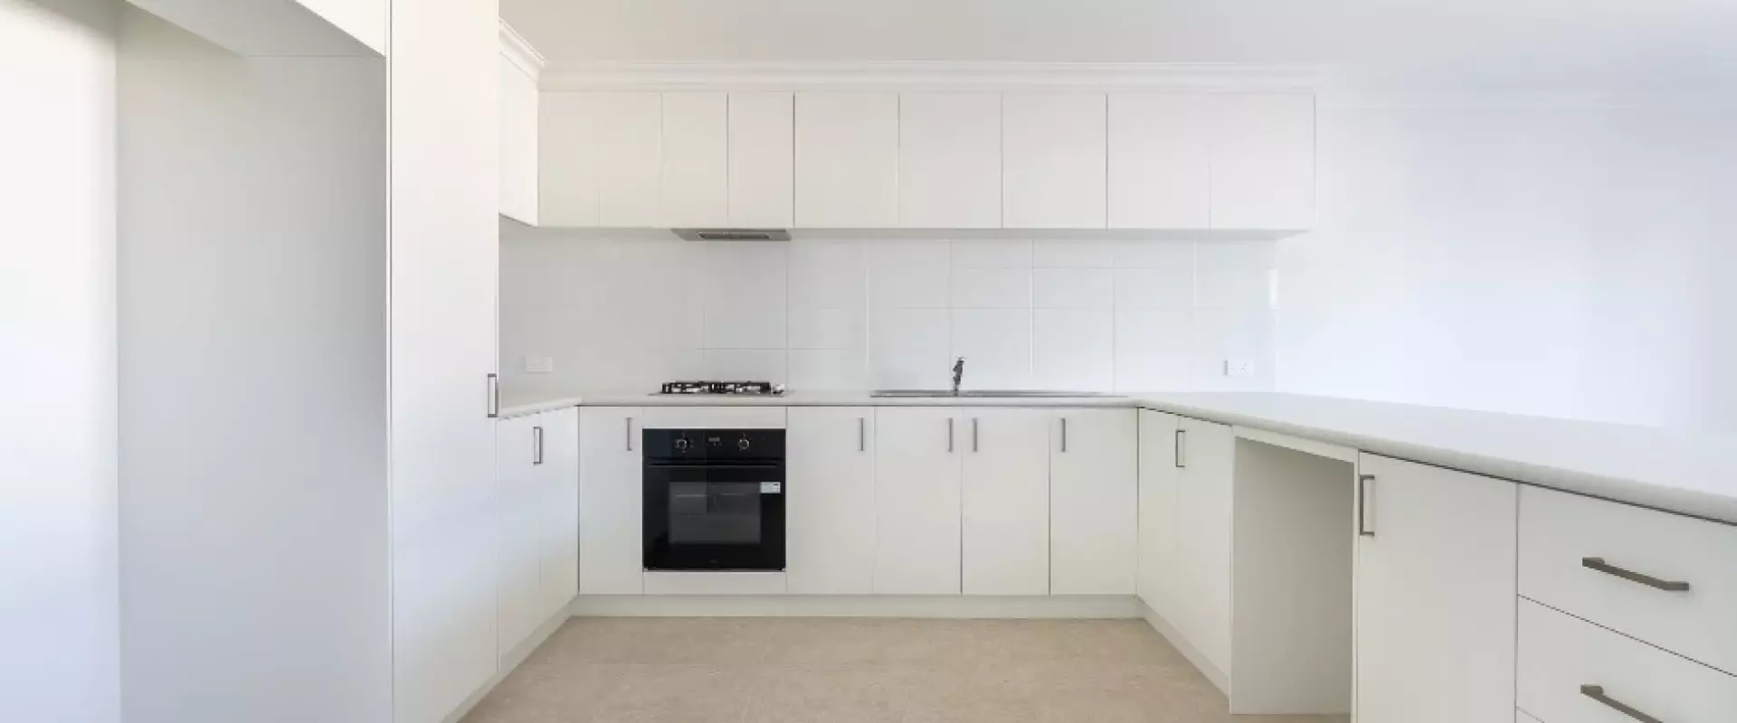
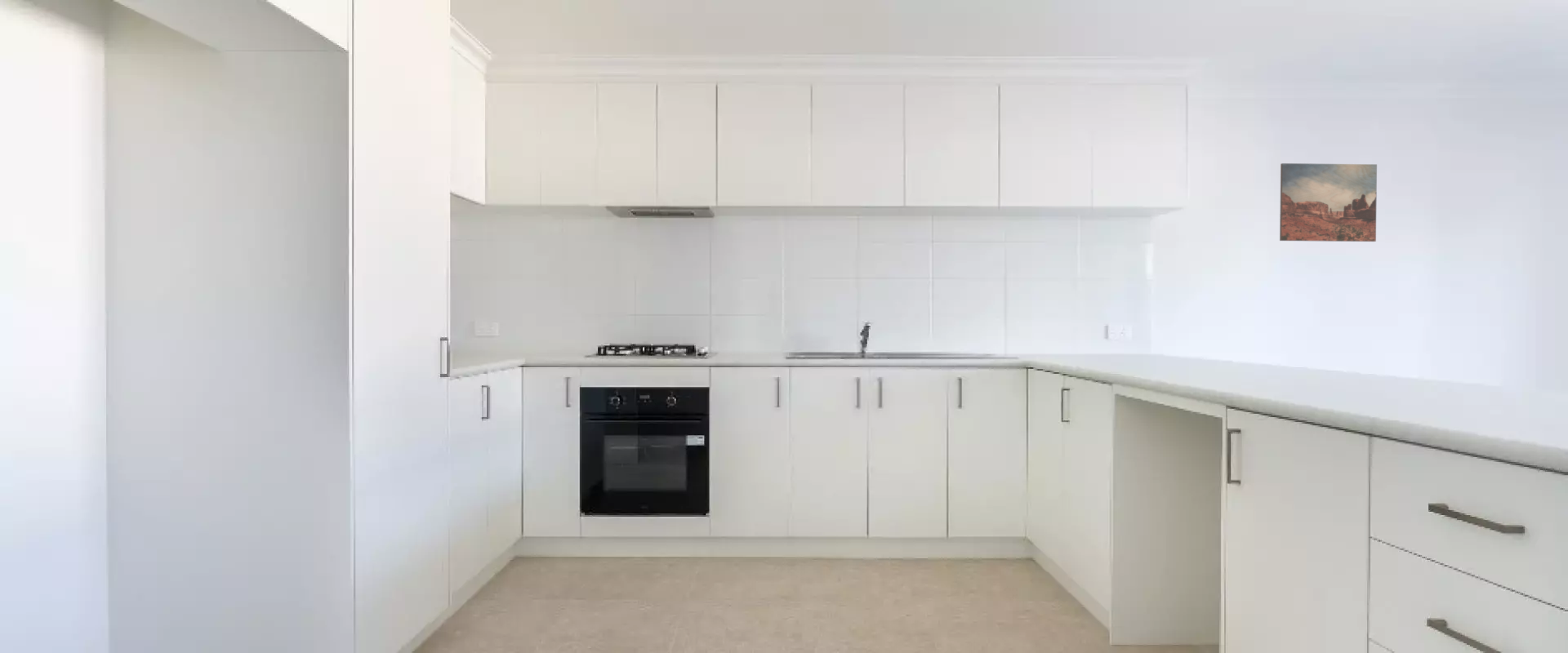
+ wall art [1279,162,1378,242]
